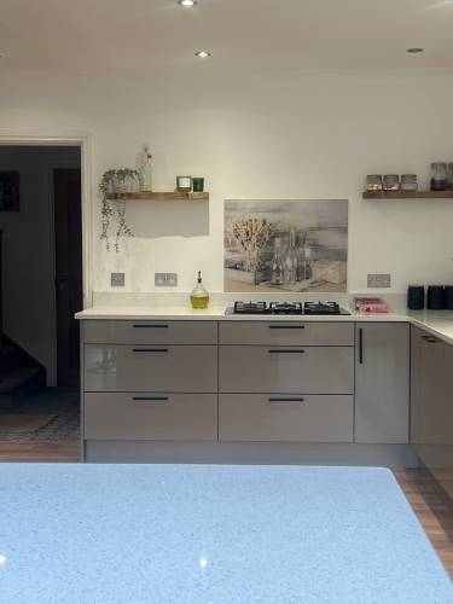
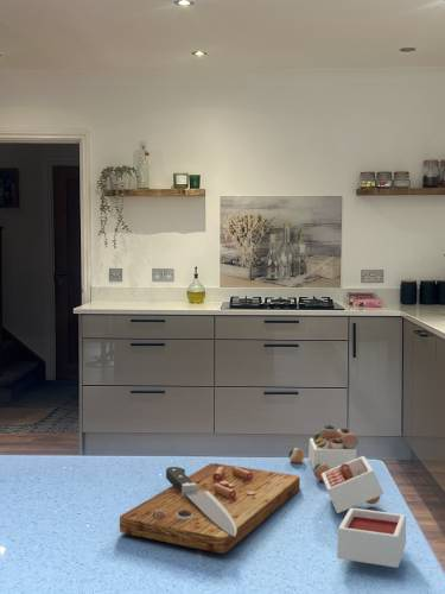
+ cutting board [119,424,407,569]
